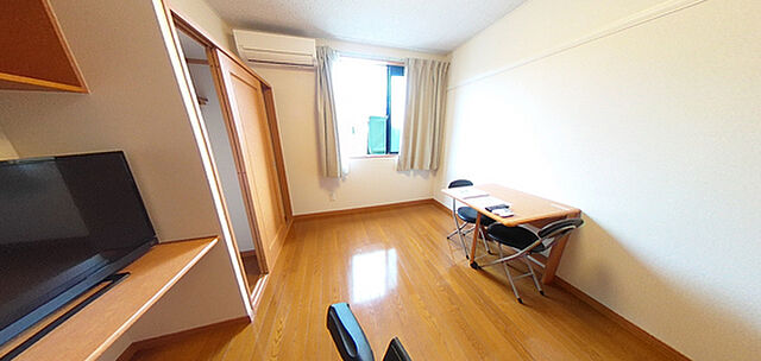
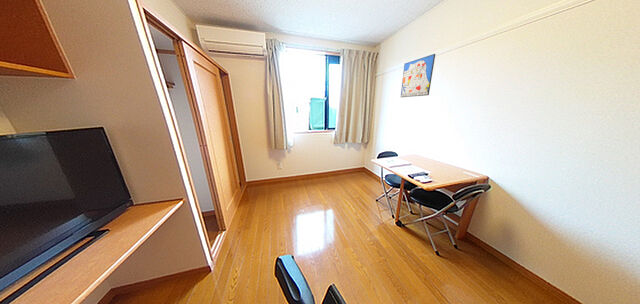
+ wall art [400,53,436,98]
